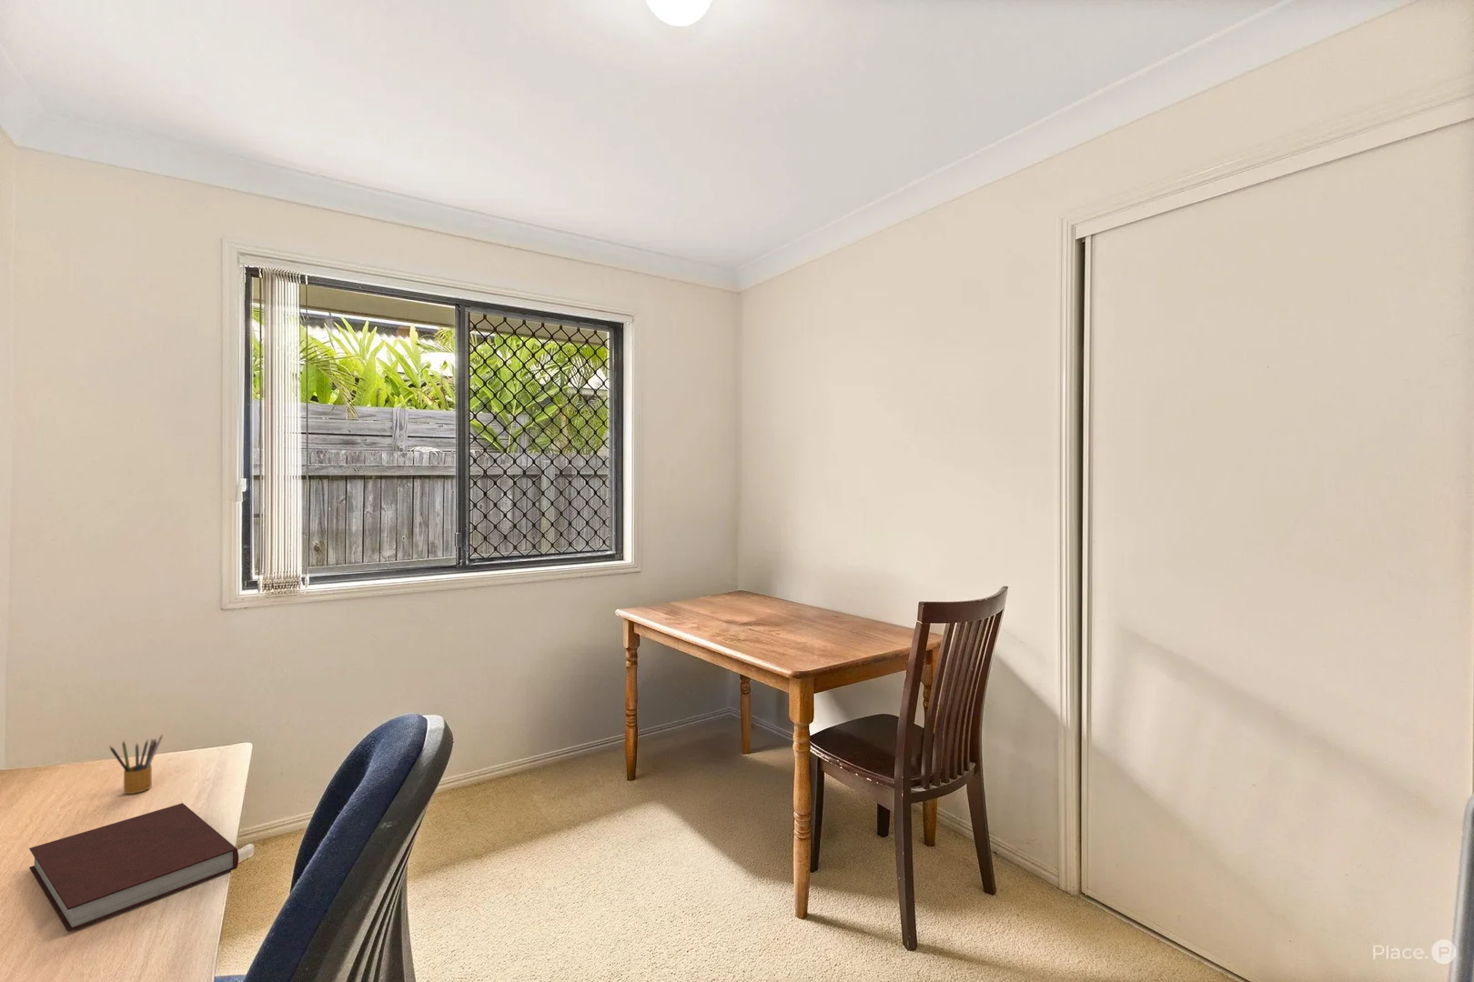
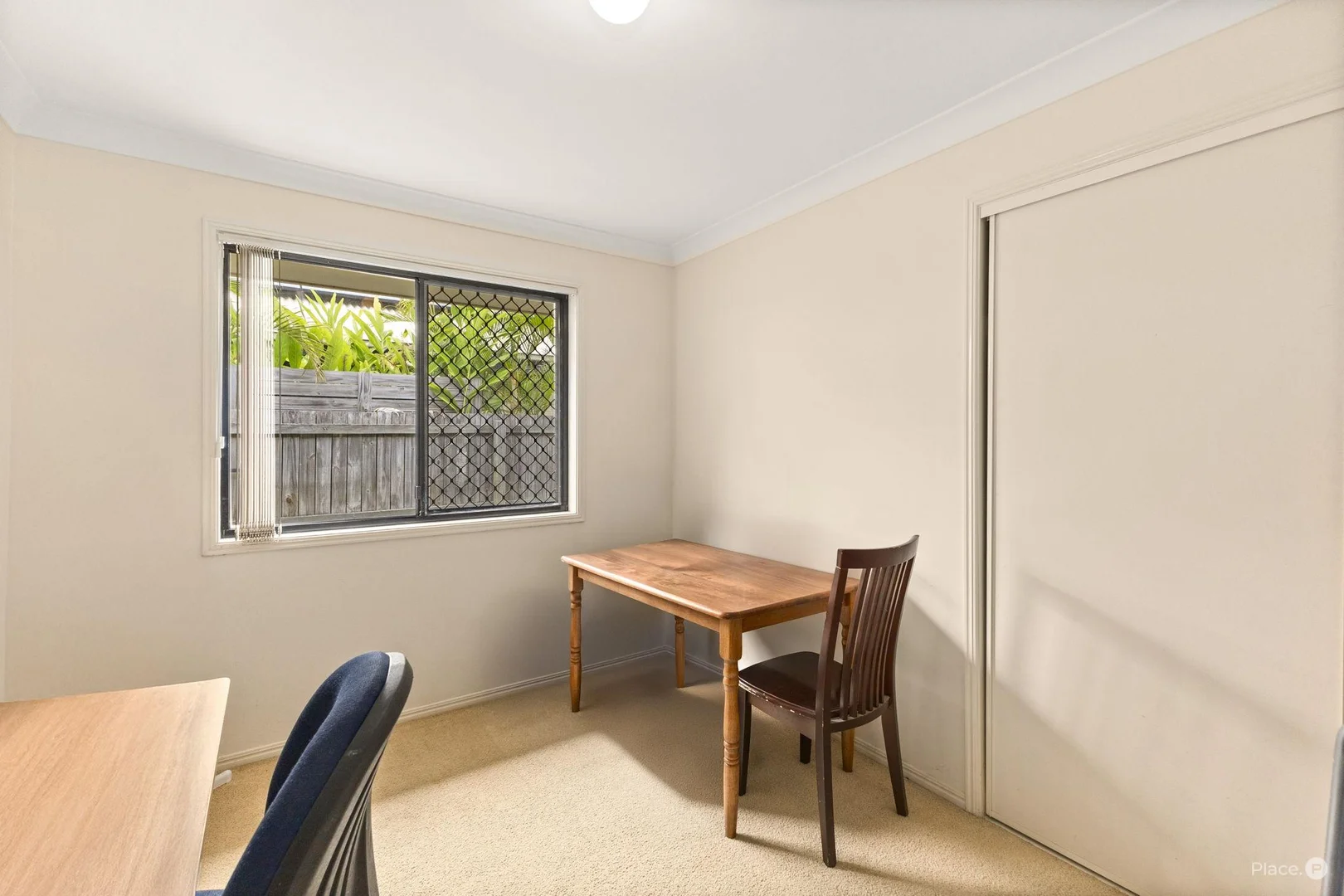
- pencil box [109,734,163,795]
- notebook [29,802,239,933]
